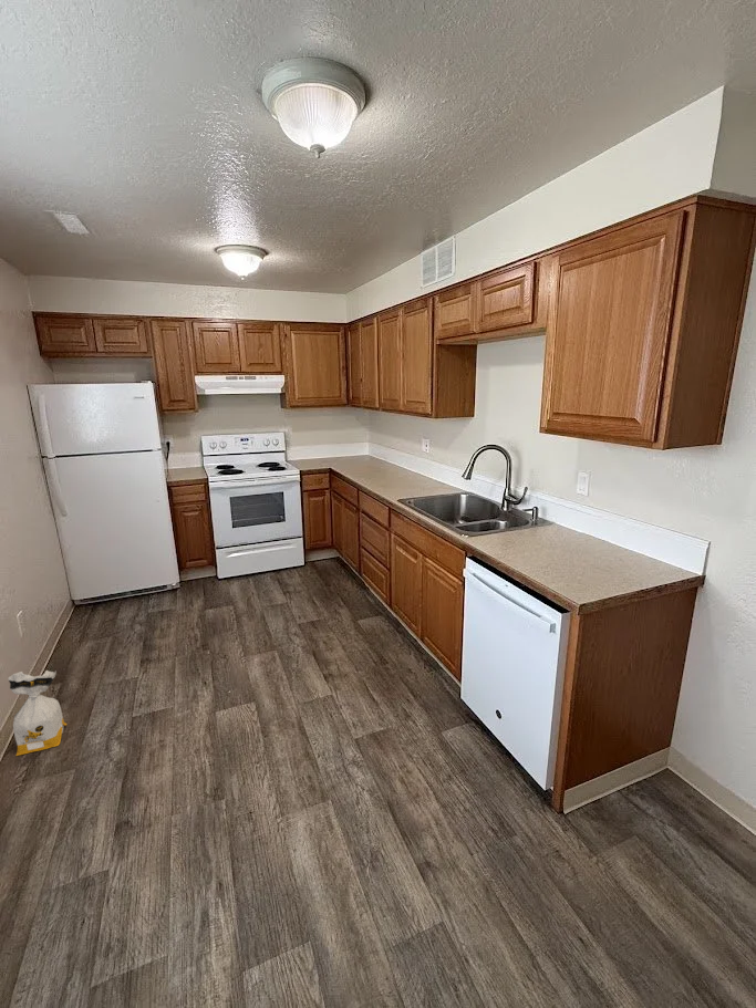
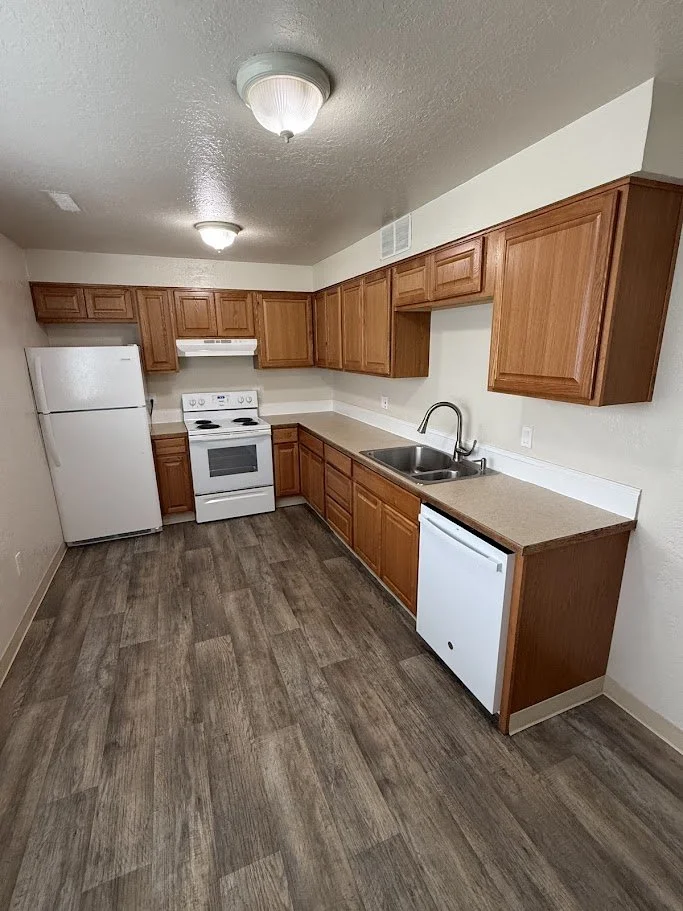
- bag [8,669,68,757]
